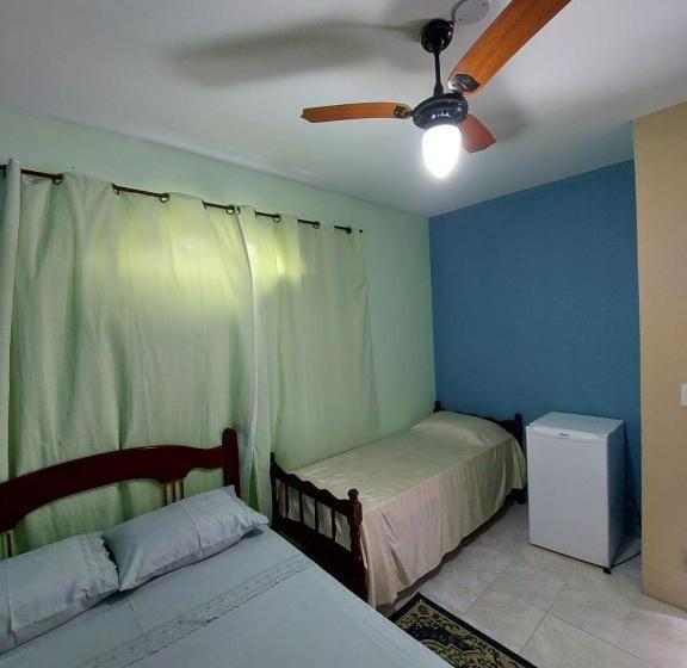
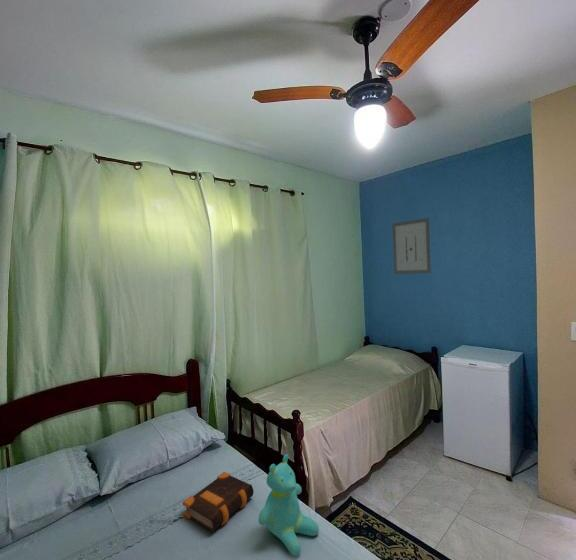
+ teddy bear [257,453,320,557]
+ bible [182,471,255,533]
+ wall art [391,217,432,275]
